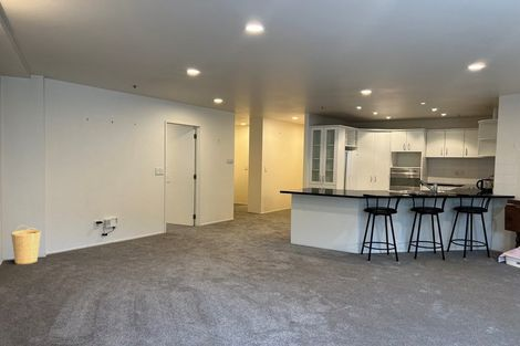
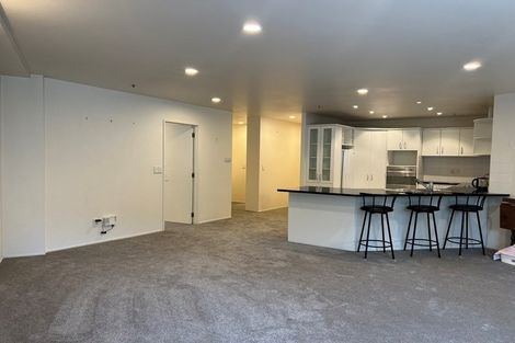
- basket [10,224,42,265]
